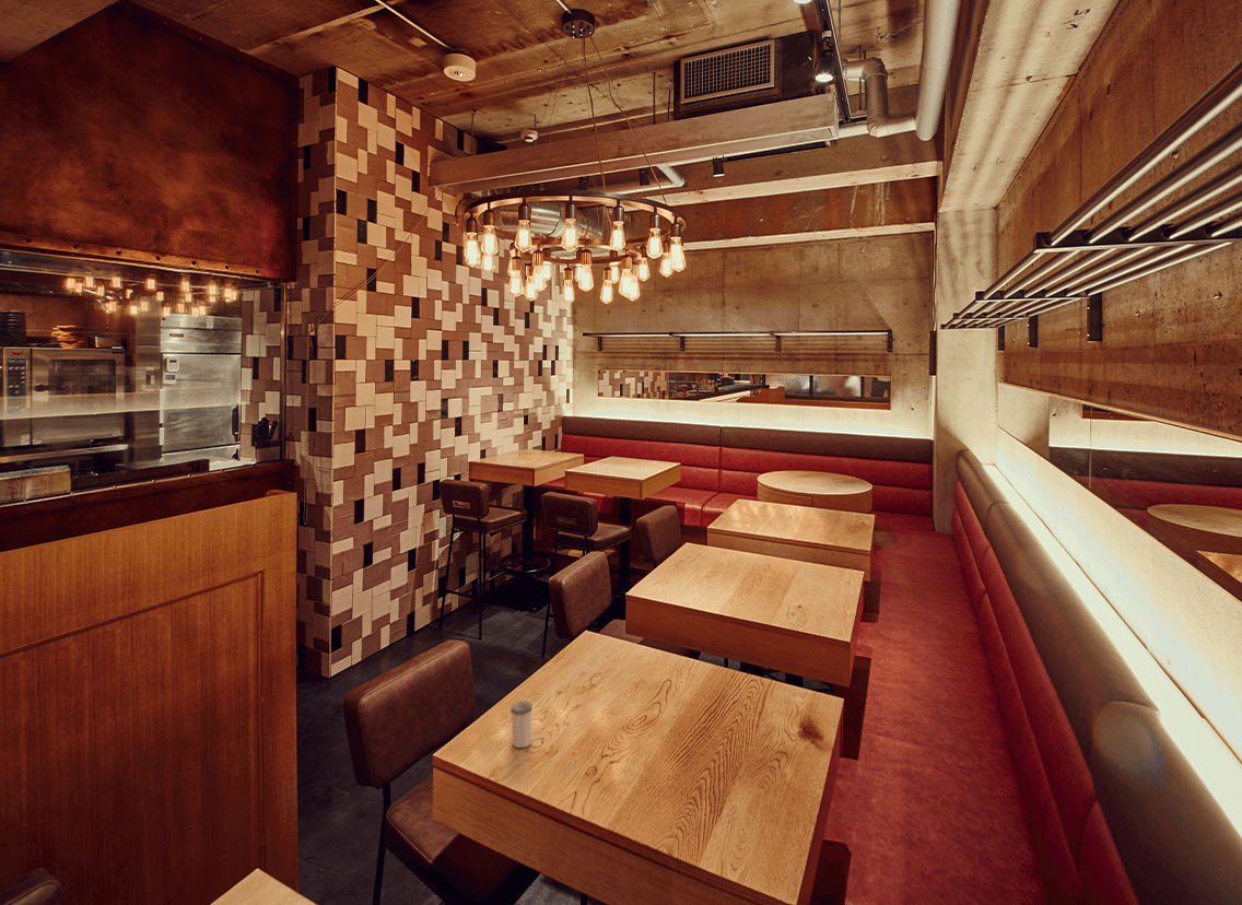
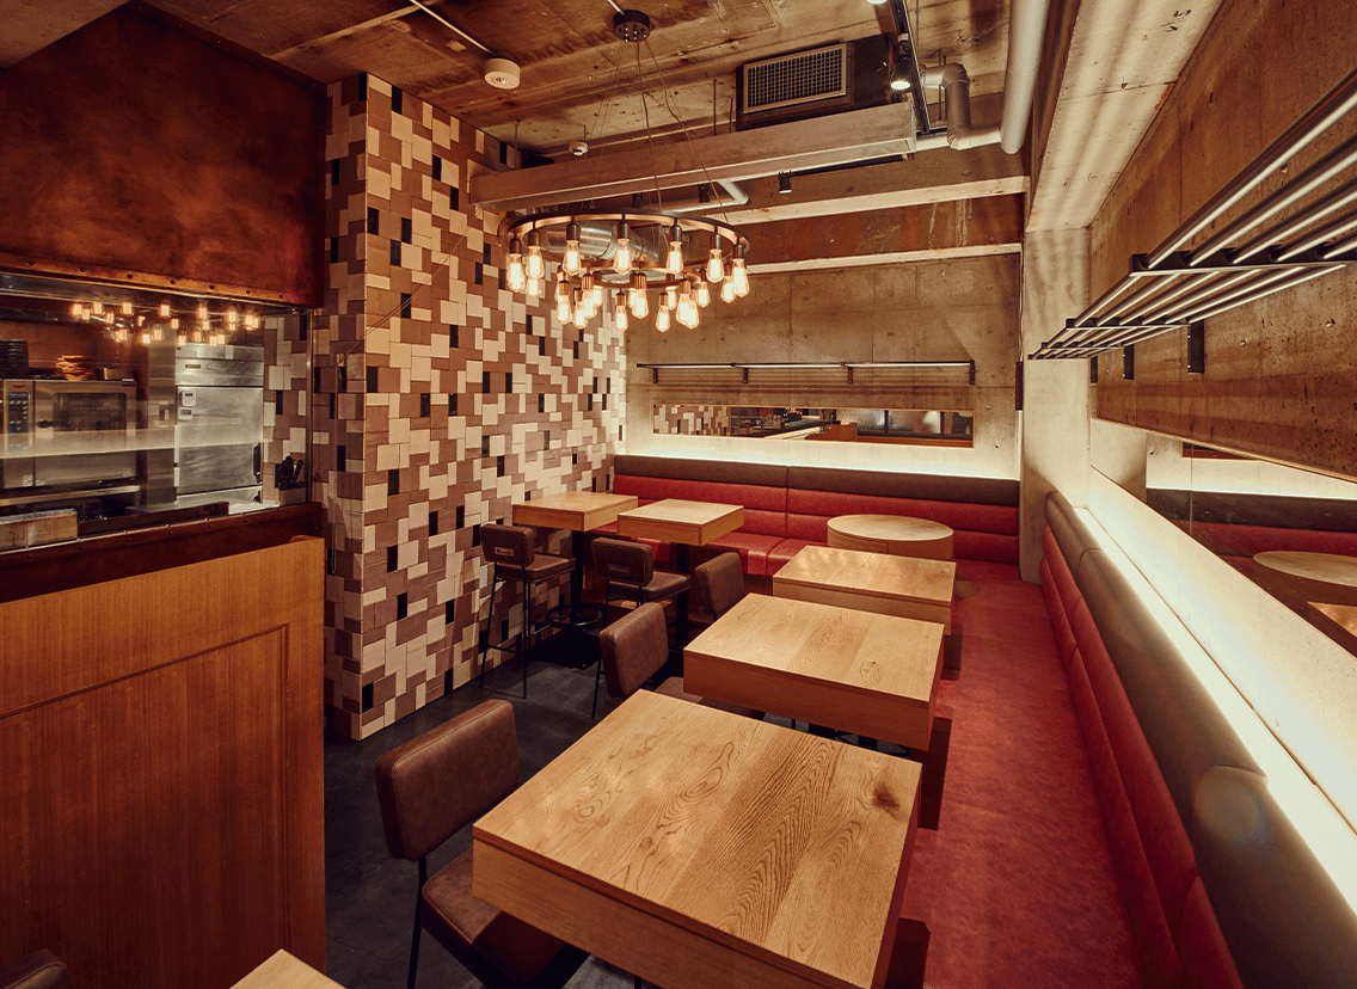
- salt shaker [509,701,534,749]
